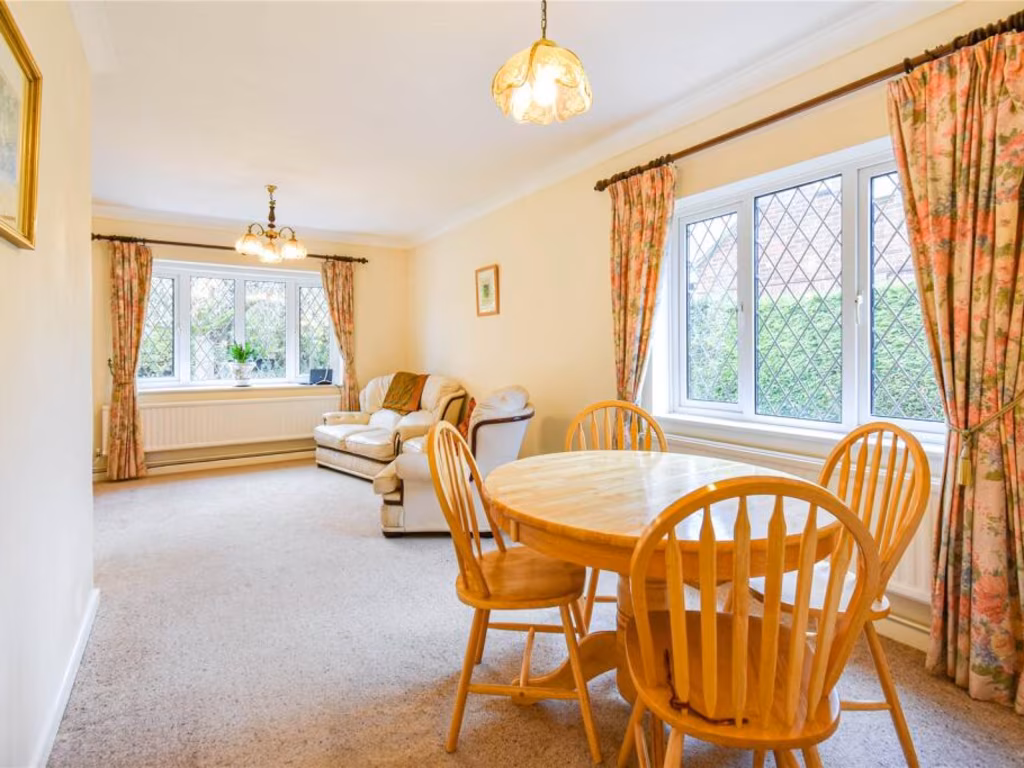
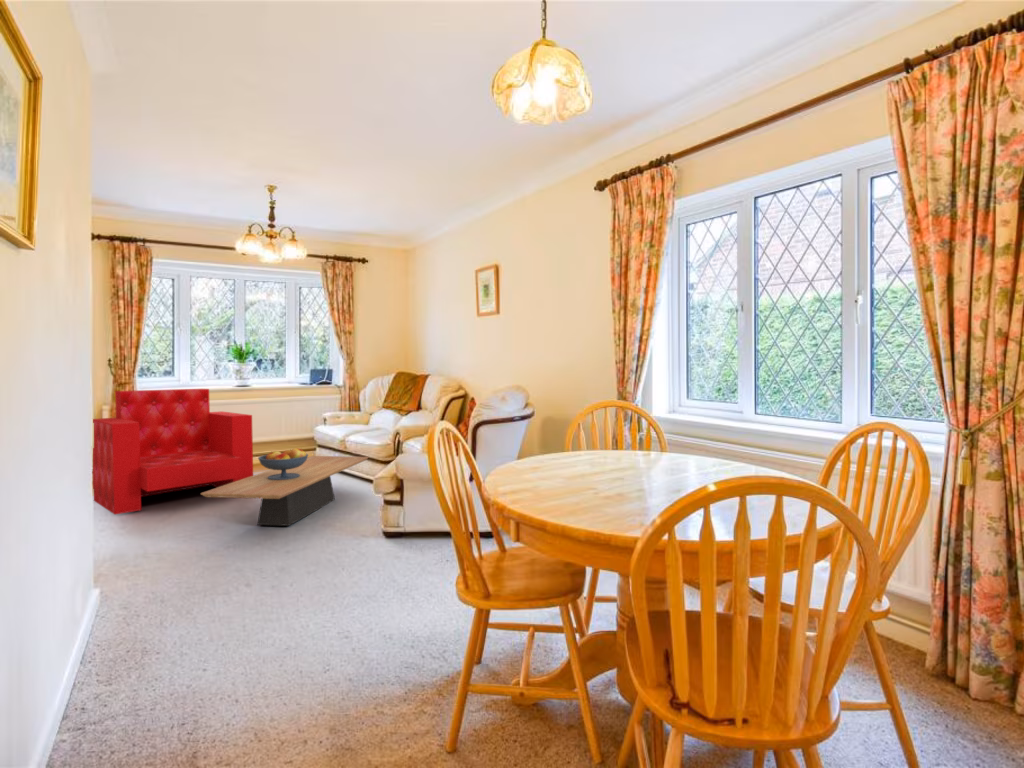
+ armchair [92,388,254,516]
+ fruit bowl [257,447,309,480]
+ coffee table [200,455,370,527]
